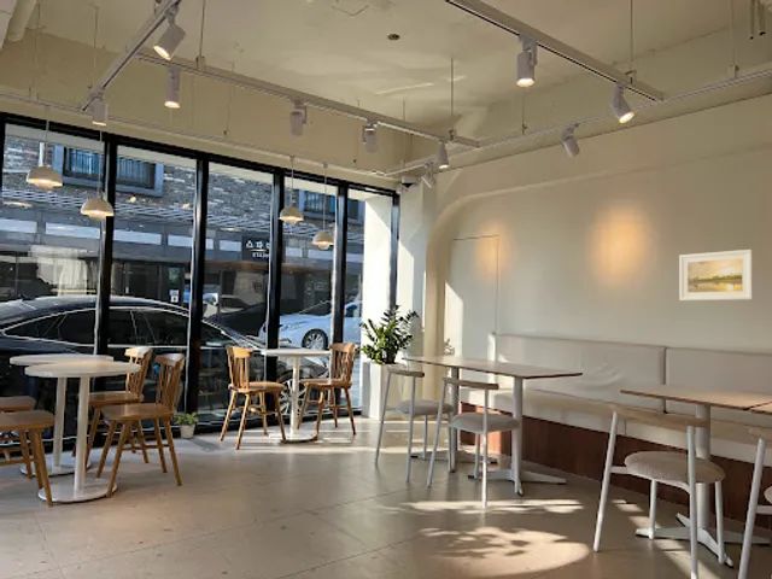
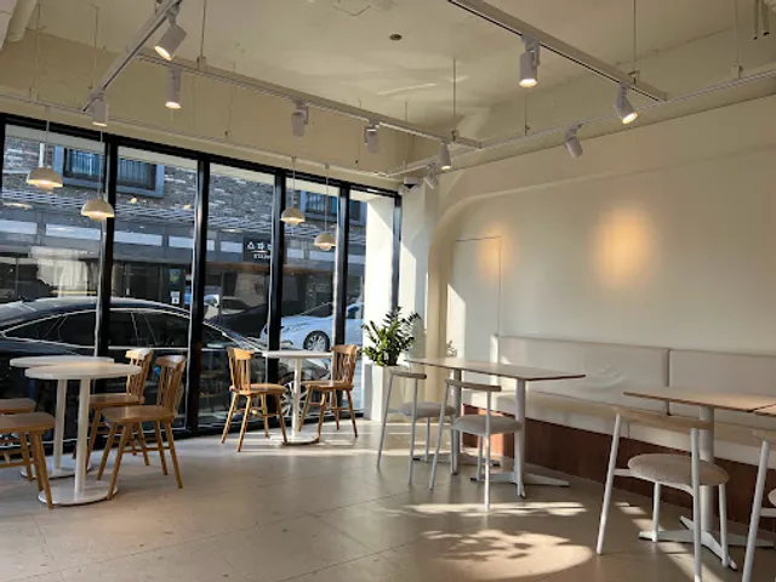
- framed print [678,248,754,302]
- potted plant [171,411,200,439]
